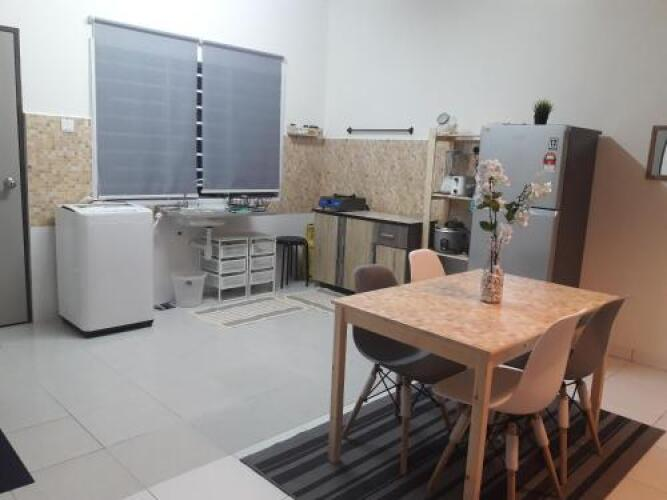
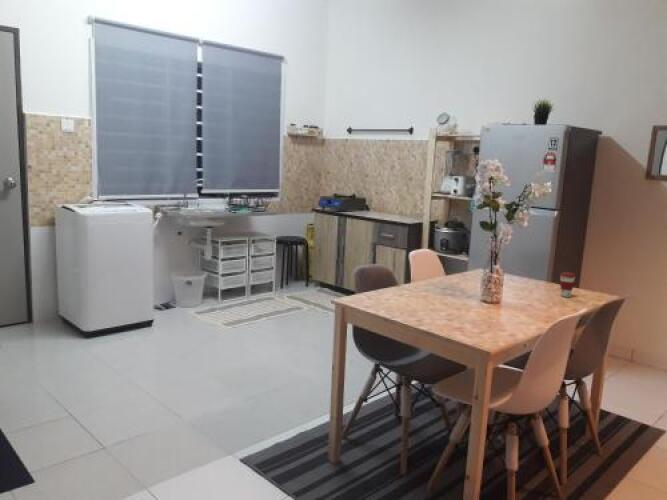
+ coffee cup [559,271,577,298]
